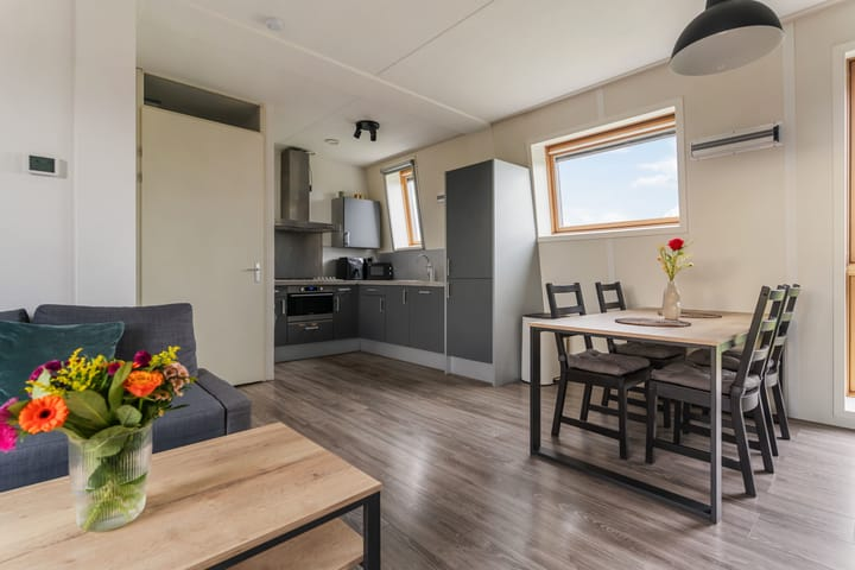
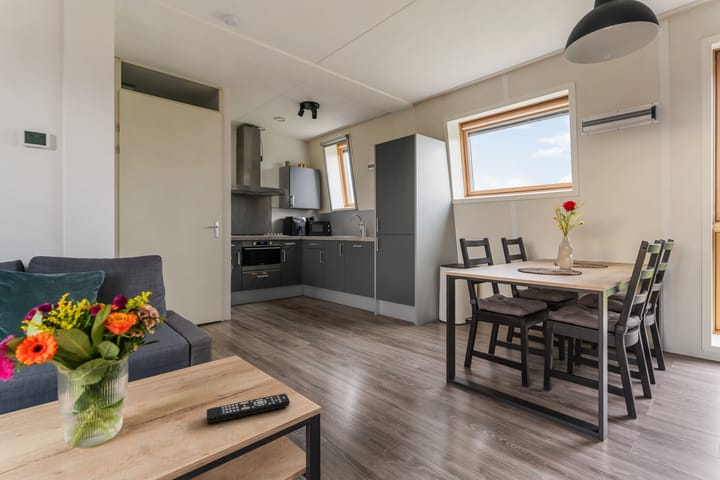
+ remote control [206,392,291,424]
